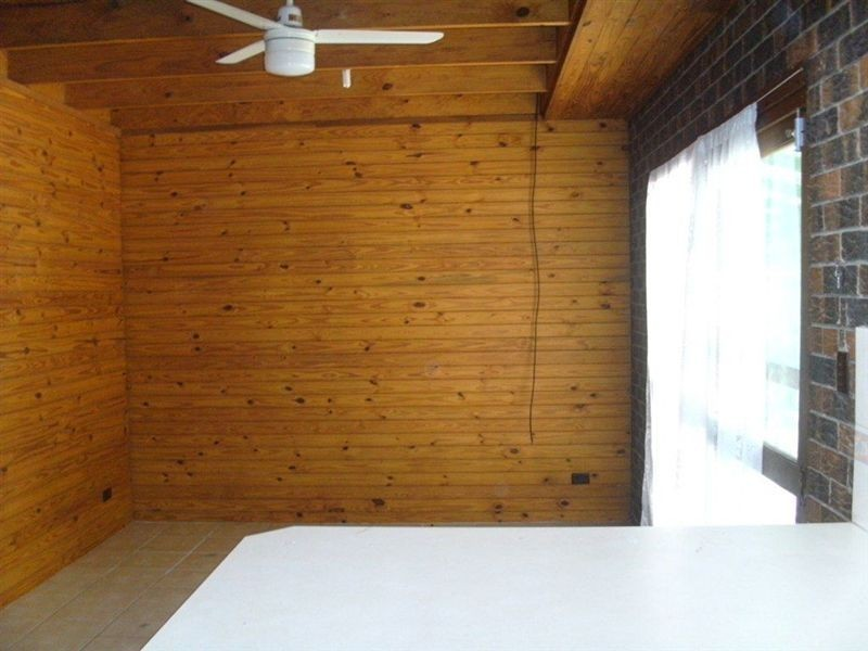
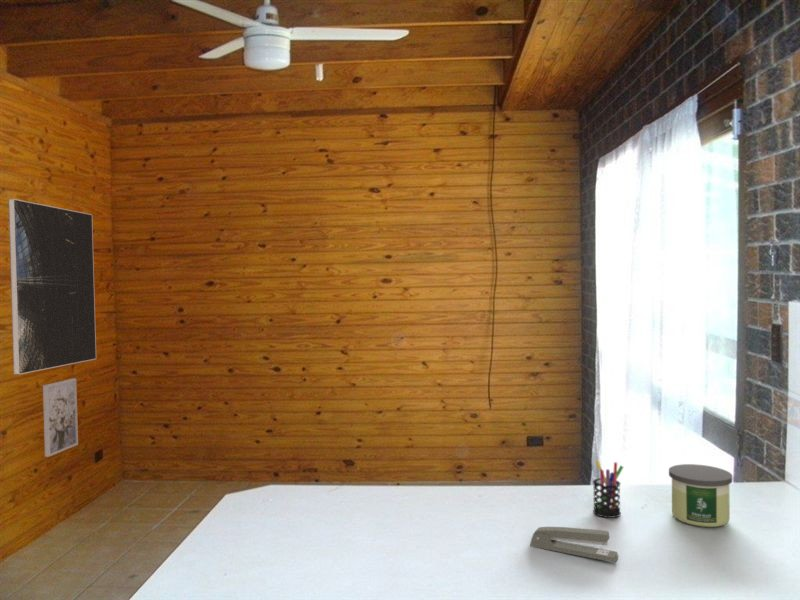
+ pen holder [592,460,624,519]
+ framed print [7,198,97,376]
+ stapler [529,526,619,564]
+ wall art [42,377,79,458]
+ candle [668,463,733,528]
